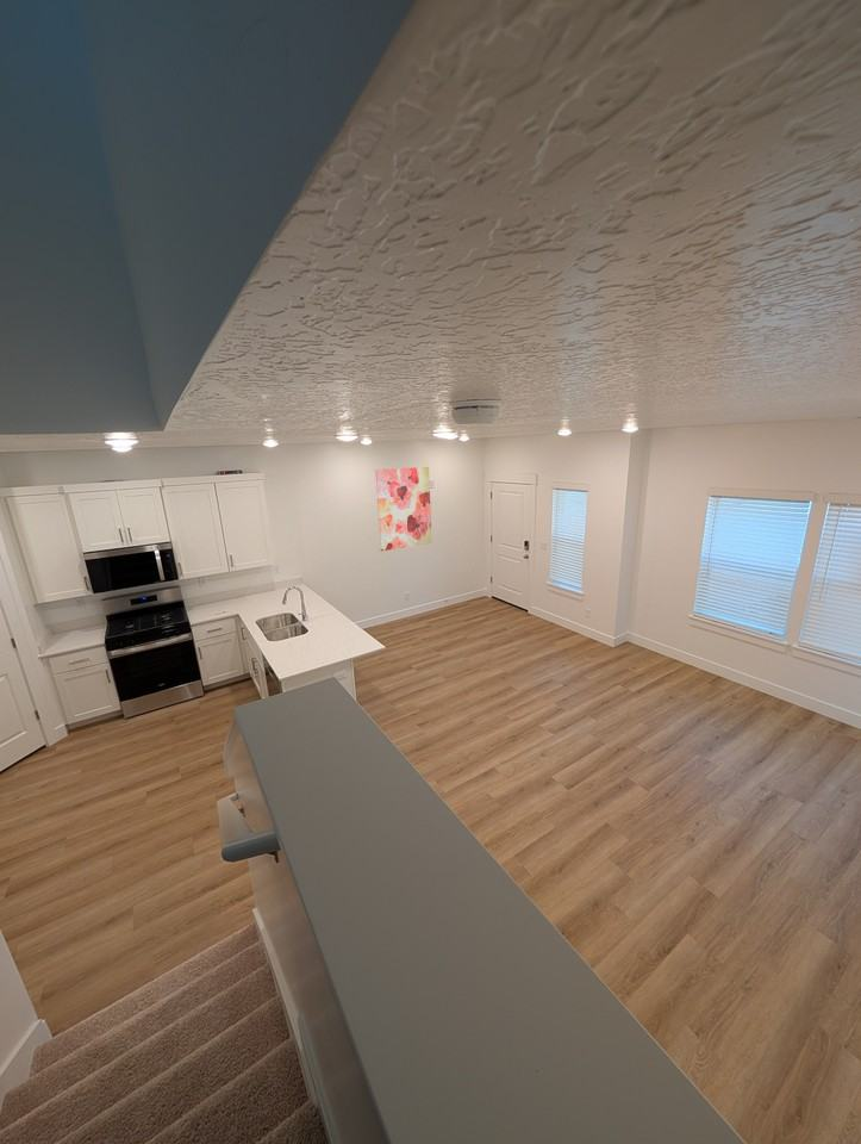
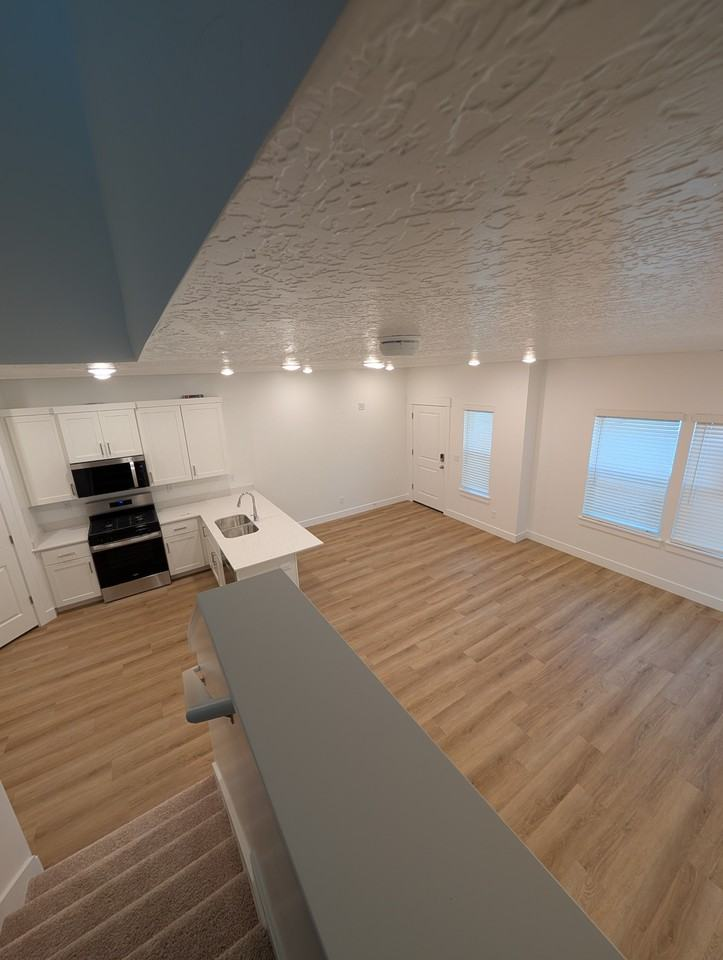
- wall art [375,466,432,552]
